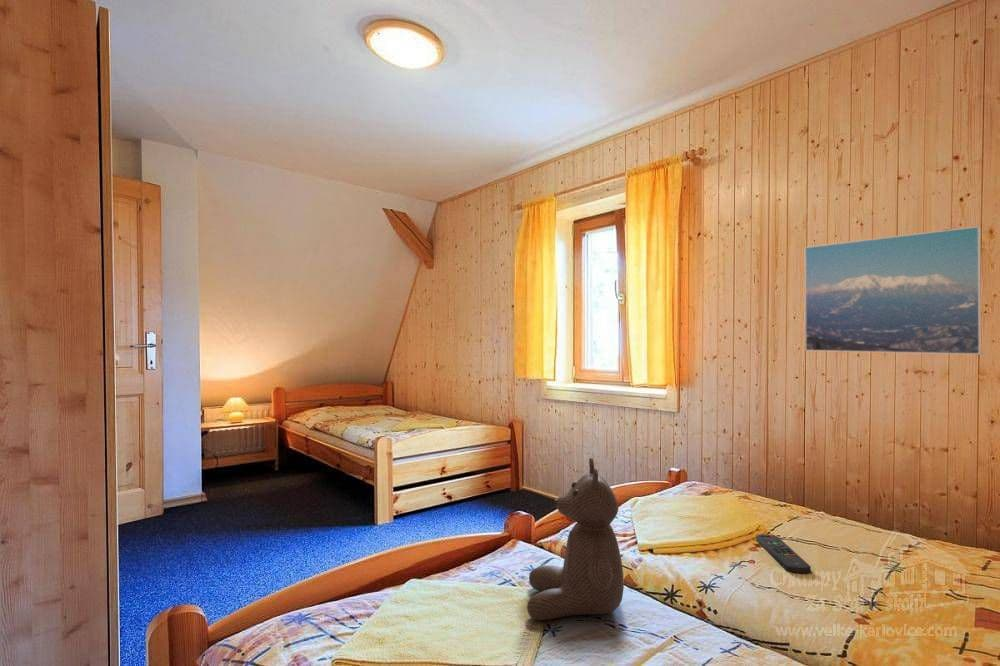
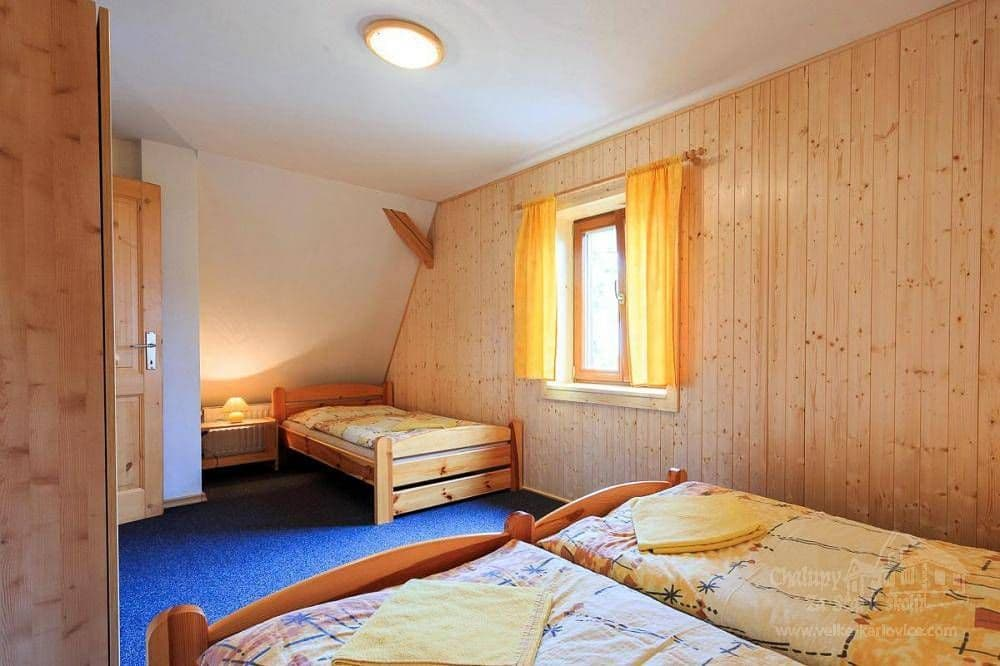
- teddy bear [526,457,625,621]
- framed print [804,225,982,356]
- remote control [755,533,812,574]
